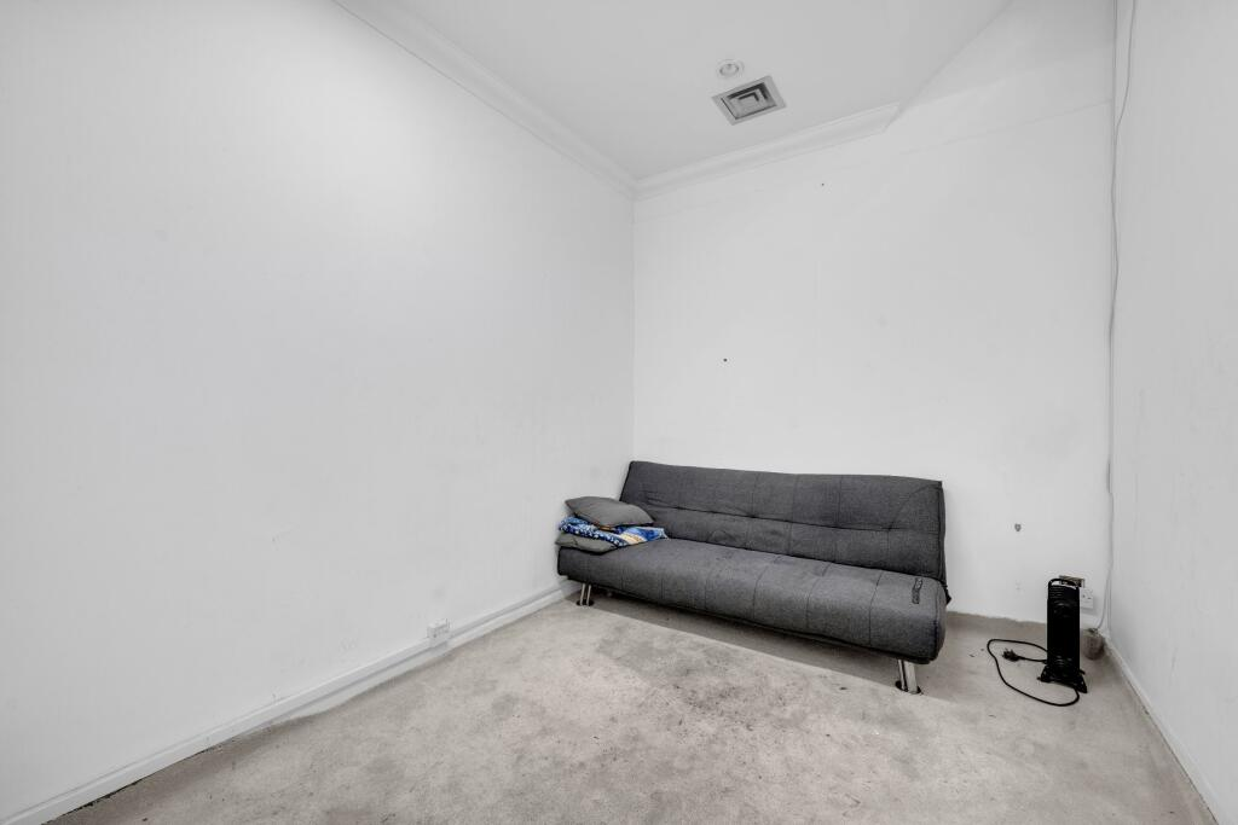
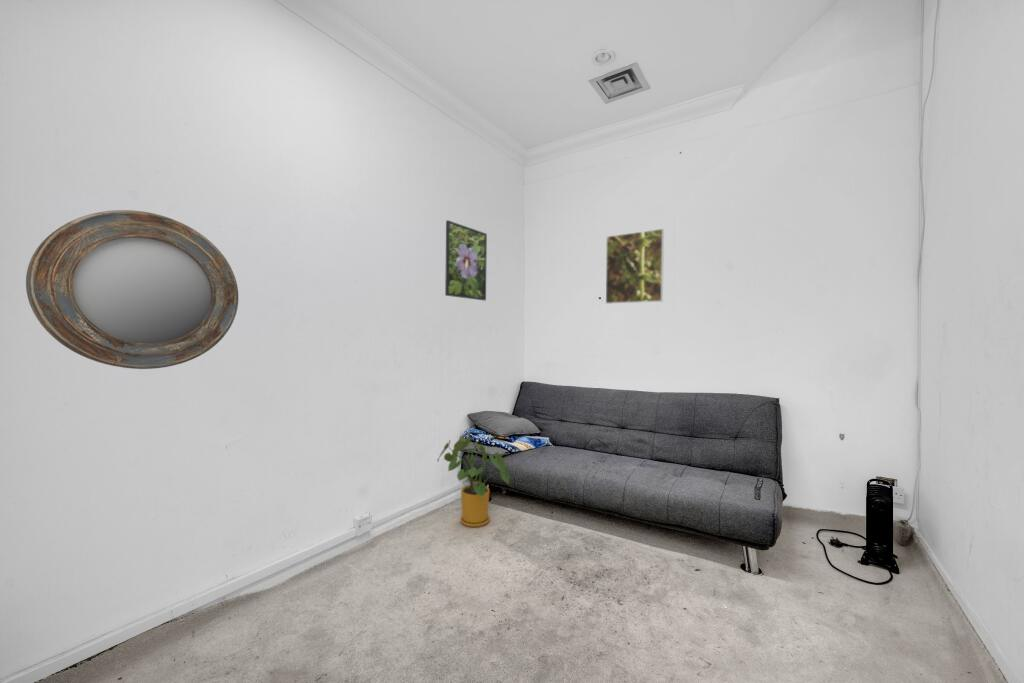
+ house plant [436,435,511,528]
+ home mirror [25,209,239,370]
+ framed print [444,219,488,301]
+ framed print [605,228,665,305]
